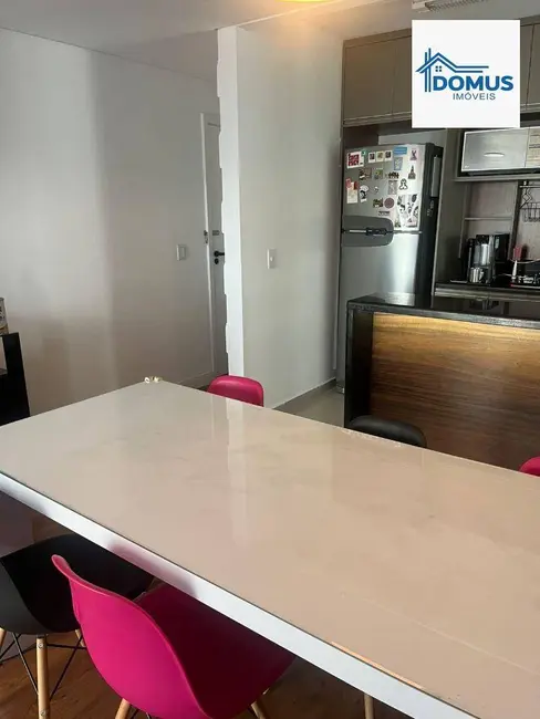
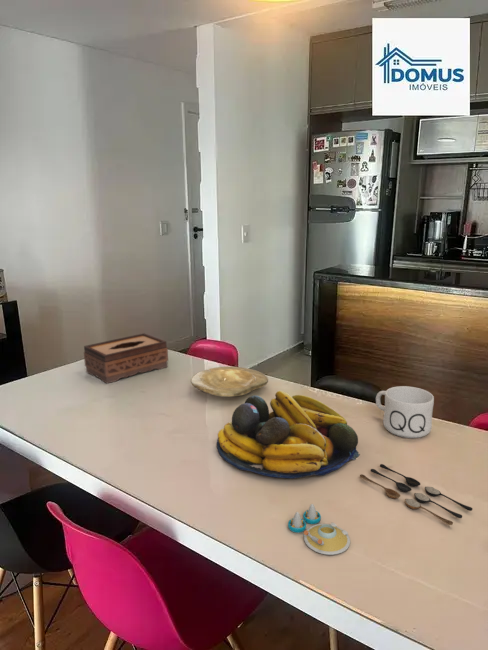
+ tissue box [83,332,169,384]
+ fruit bowl [216,390,361,479]
+ spoon [359,463,474,526]
+ plate [190,366,269,398]
+ mug [375,385,435,439]
+ salt and pepper shaker set [287,503,351,556]
